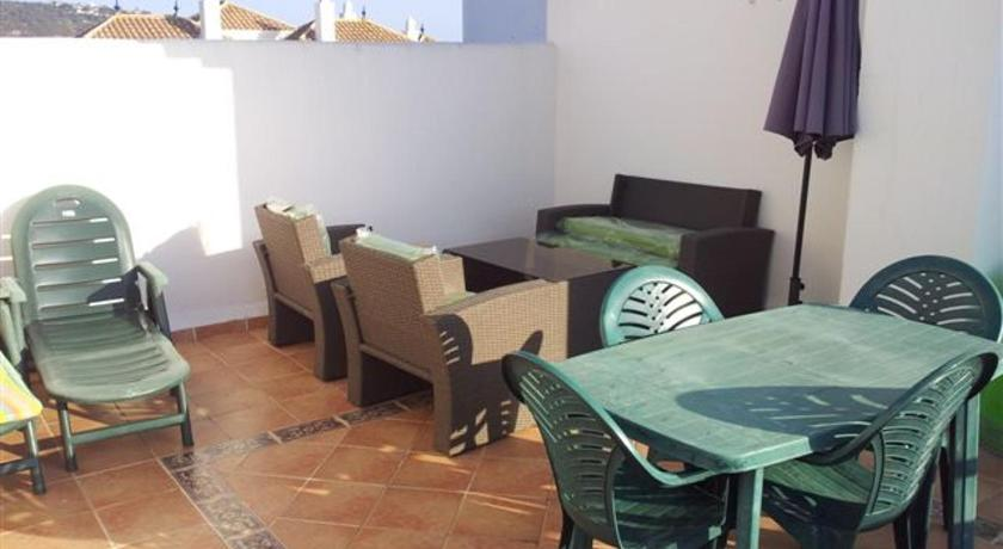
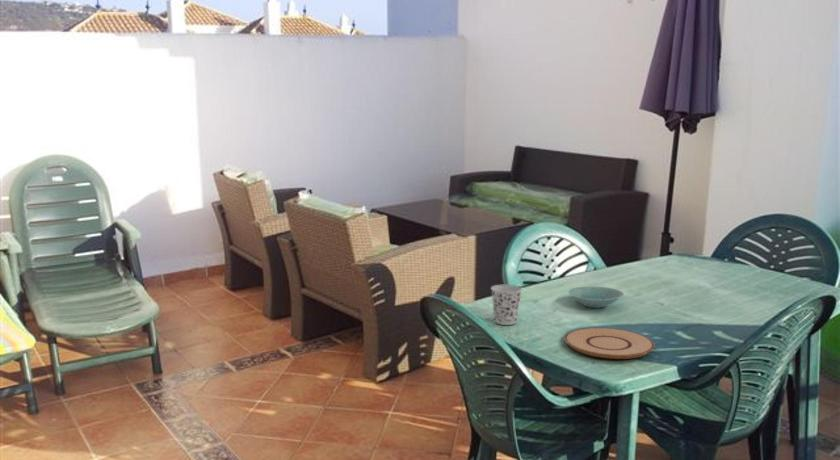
+ cup [490,284,523,326]
+ plate [563,327,656,360]
+ bowl [567,285,625,308]
